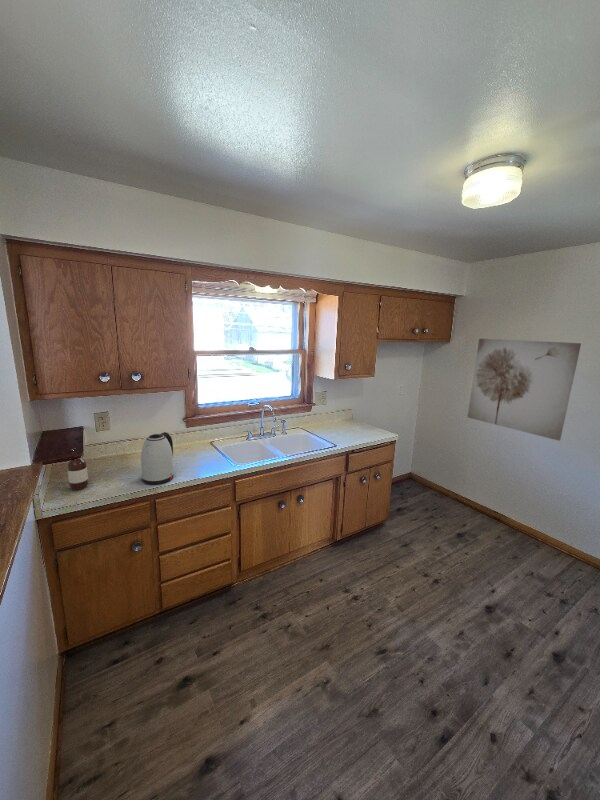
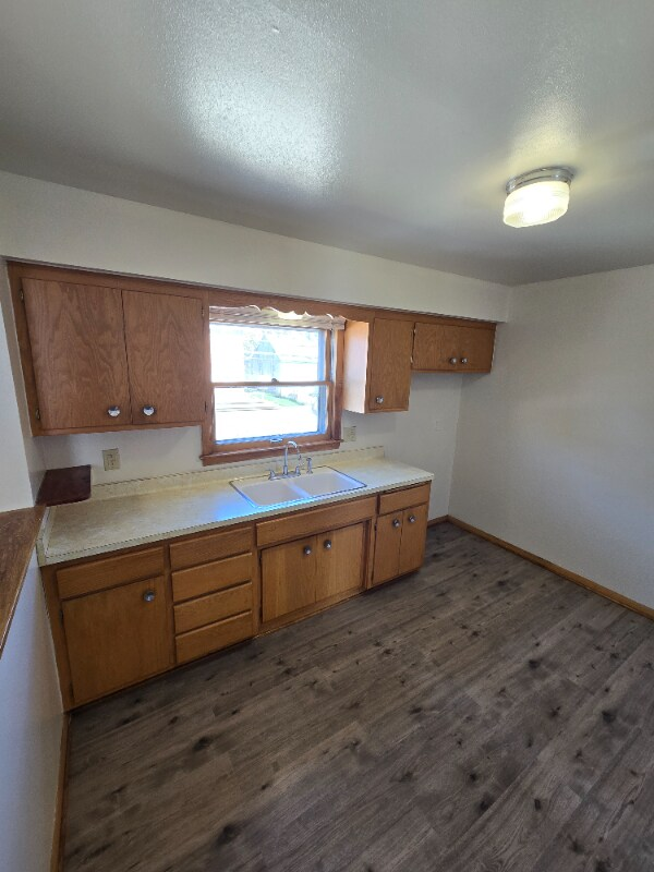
- wall art [466,338,582,442]
- kettle [140,431,175,486]
- bottle [66,449,89,491]
